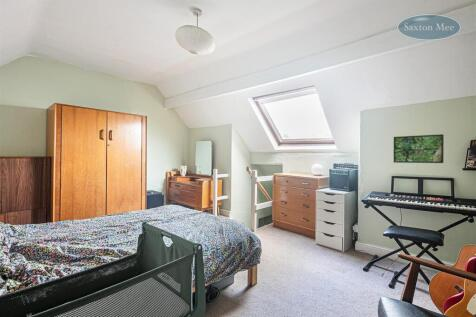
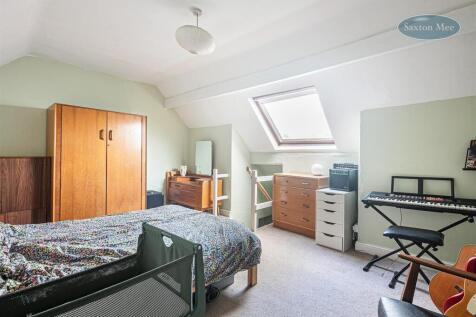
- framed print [393,133,445,164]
